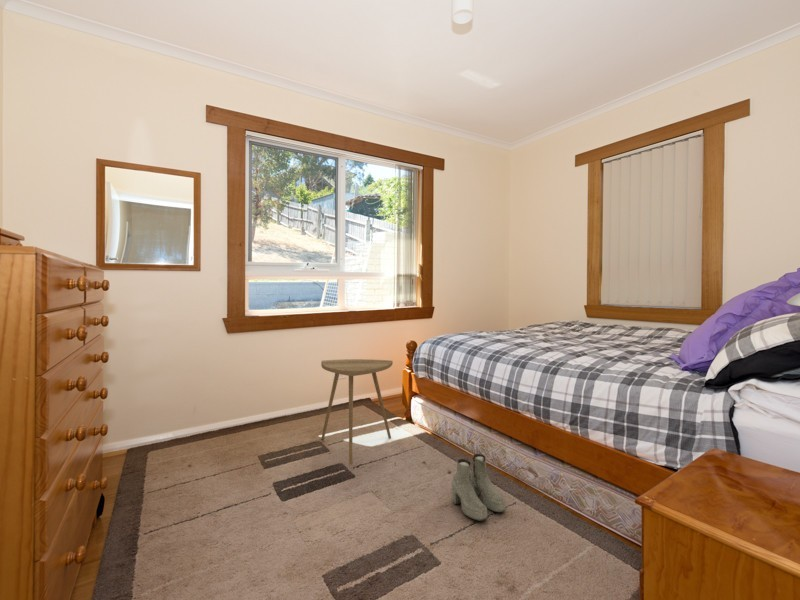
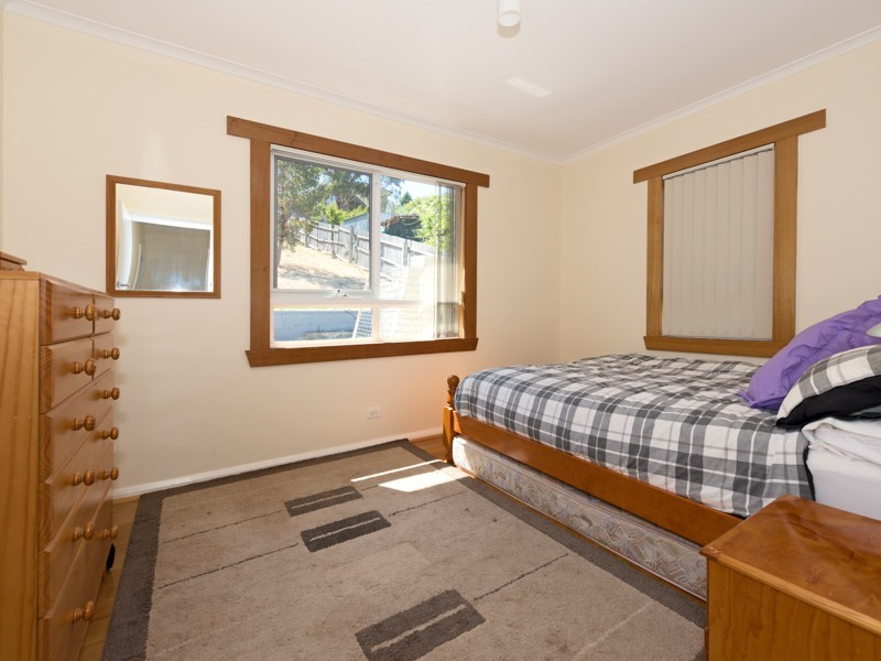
- boots [451,453,507,522]
- side table [320,358,394,465]
